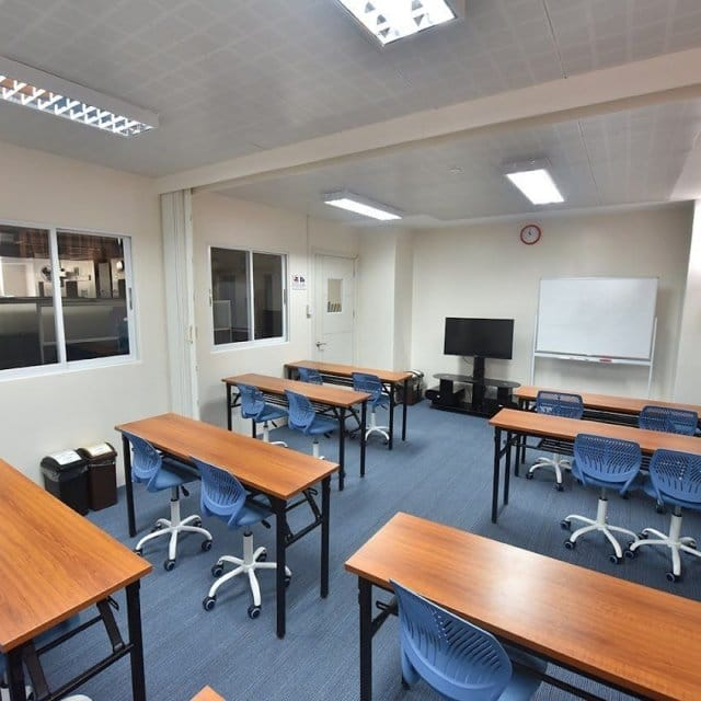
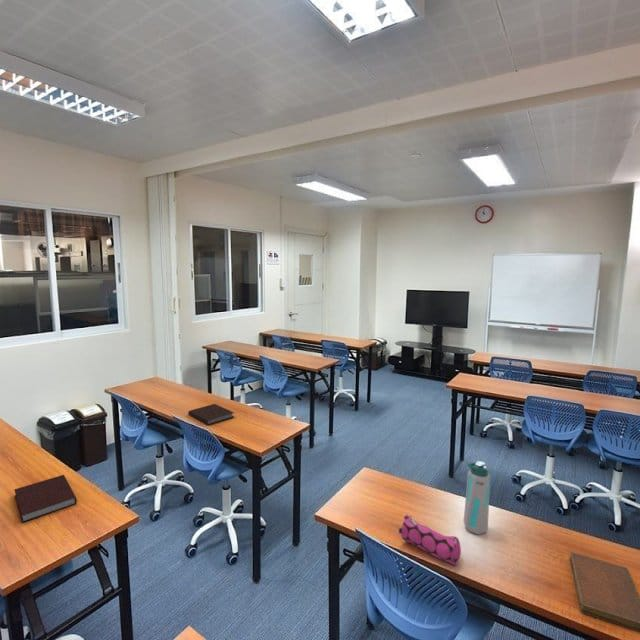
+ notebook [13,474,78,523]
+ water bottle [463,460,491,535]
+ notebook [569,551,640,633]
+ pencil case [398,513,462,566]
+ notebook [187,403,235,426]
